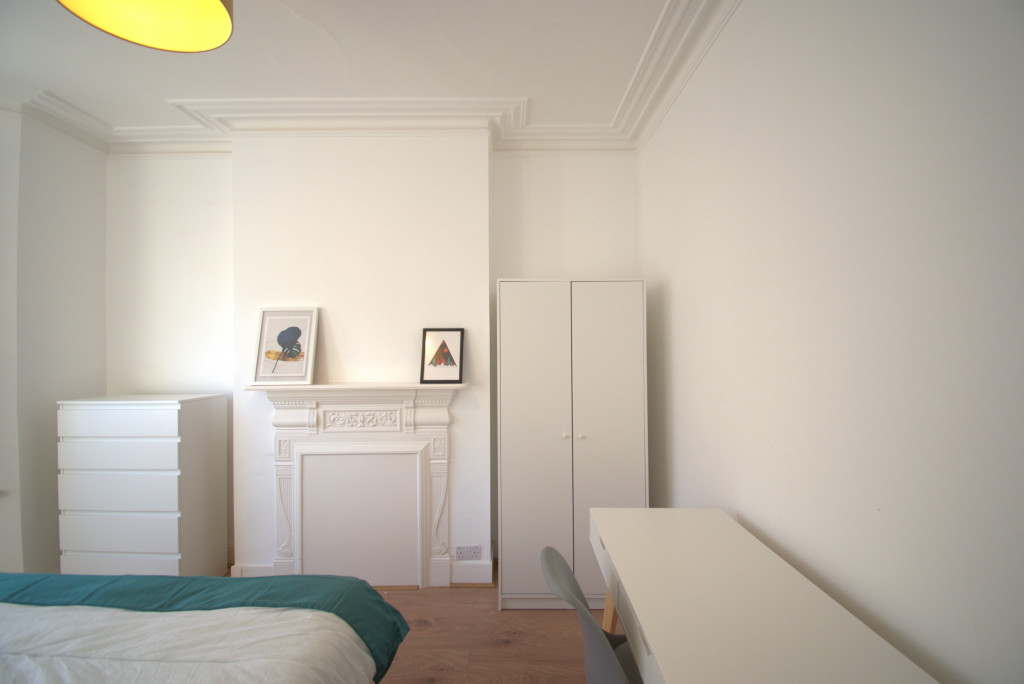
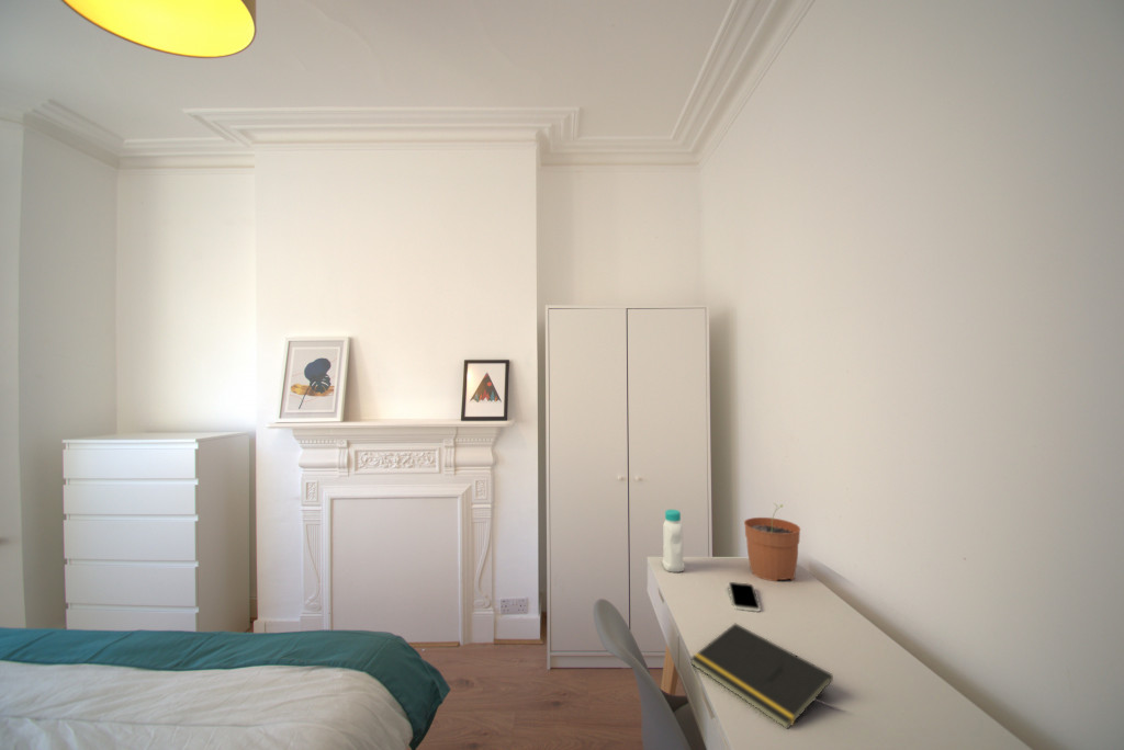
+ smartphone [728,581,762,613]
+ notepad [689,623,834,730]
+ bottle [662,509,686,573]
+ plant pot [743,502,801,582]
